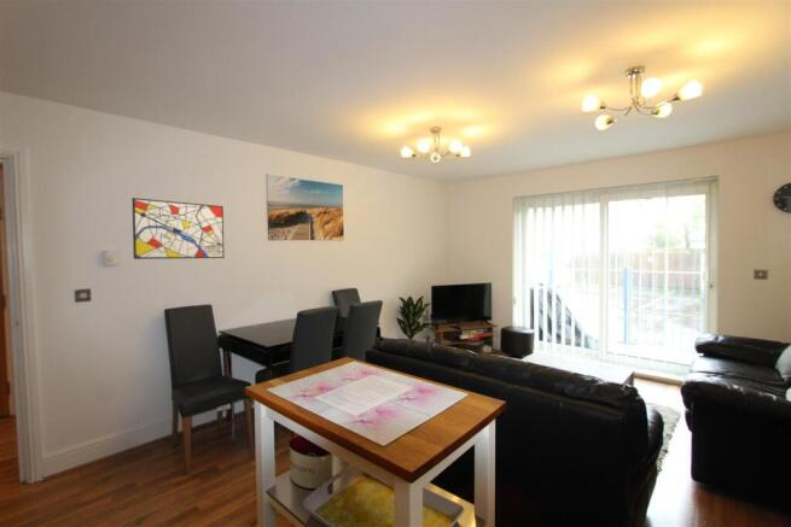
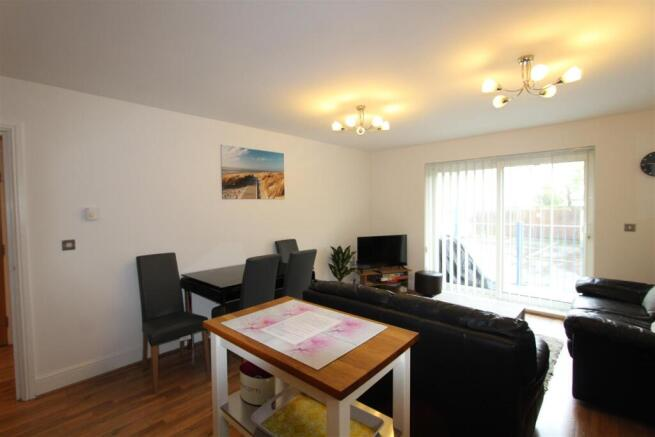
- wall art [130,197,226,260]
